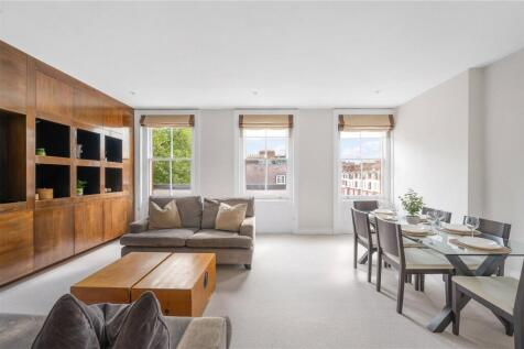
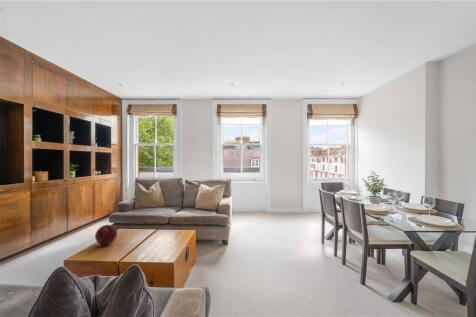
+ decorative orb [94,224,118,246]
